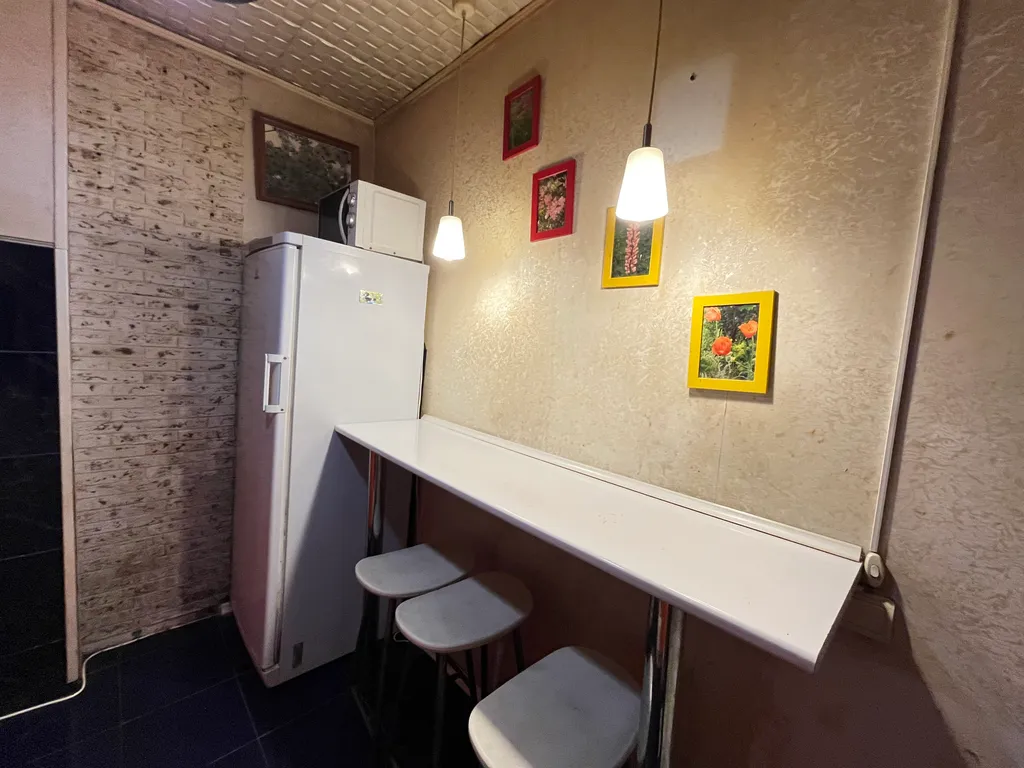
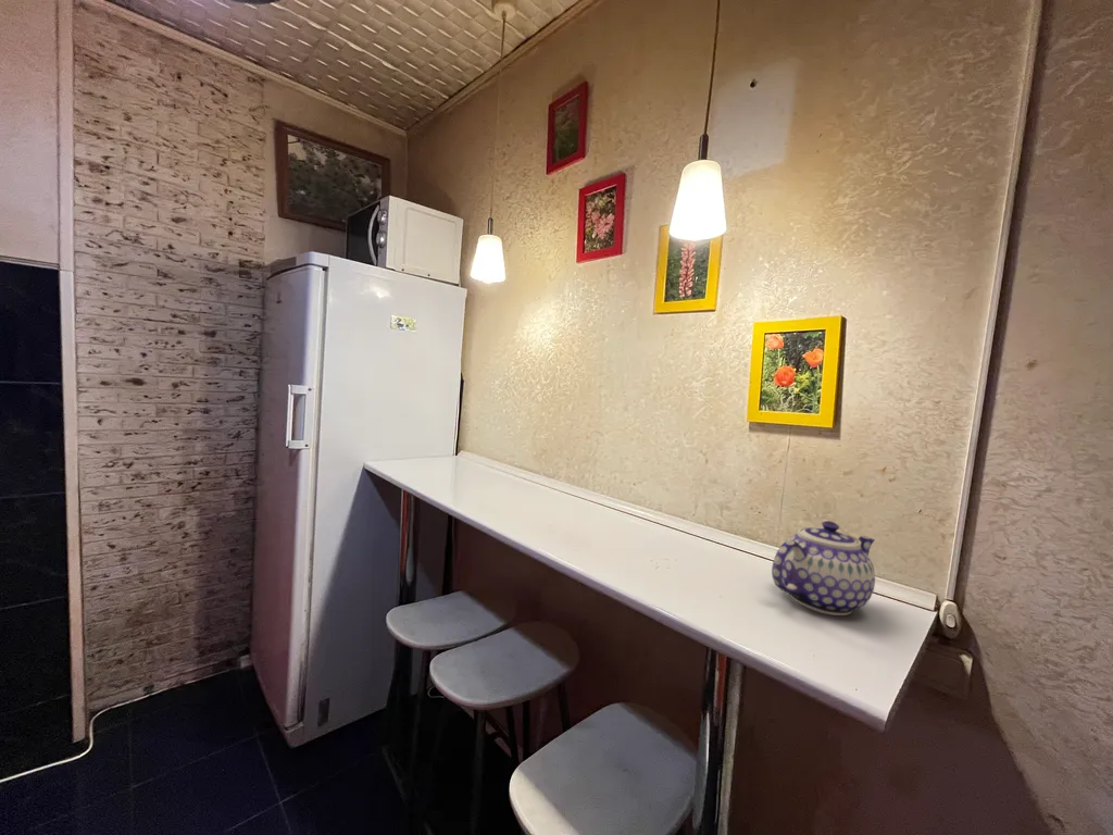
+ teapot [771,520,876,616]
